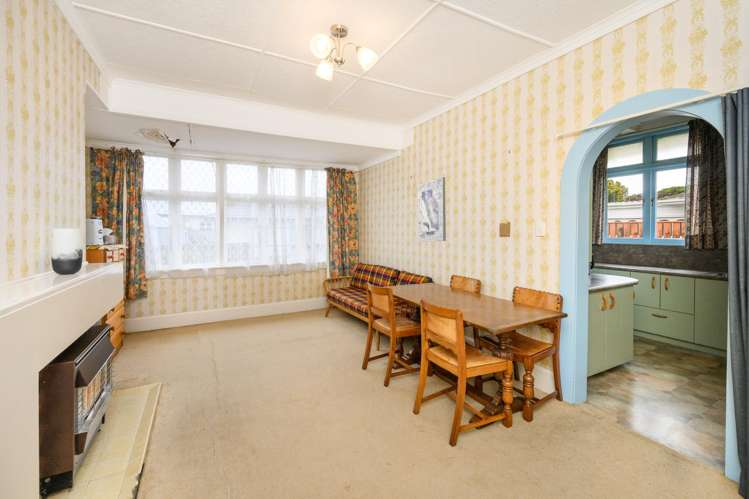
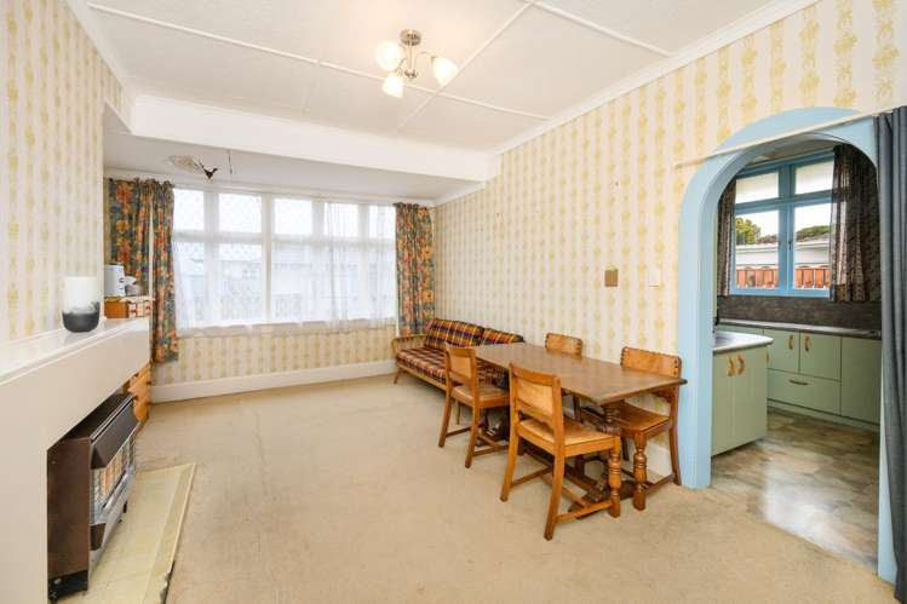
- wall art [417,176,447,243]
